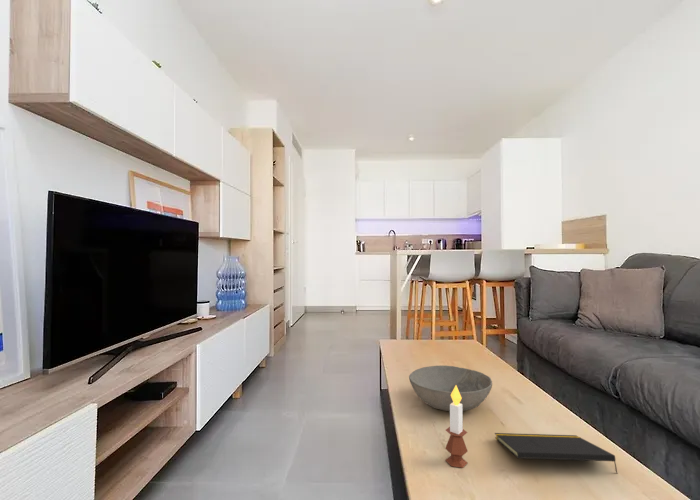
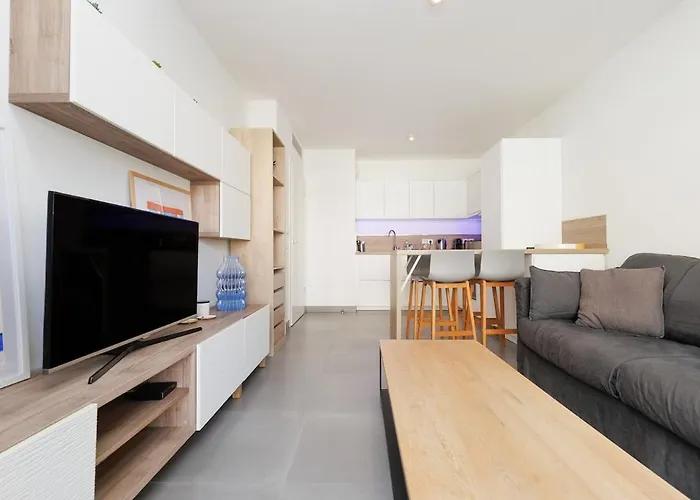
- notepad [494,432,619,475]
- candle [444,386,468,469]
- bowl [408,364,493,412]
